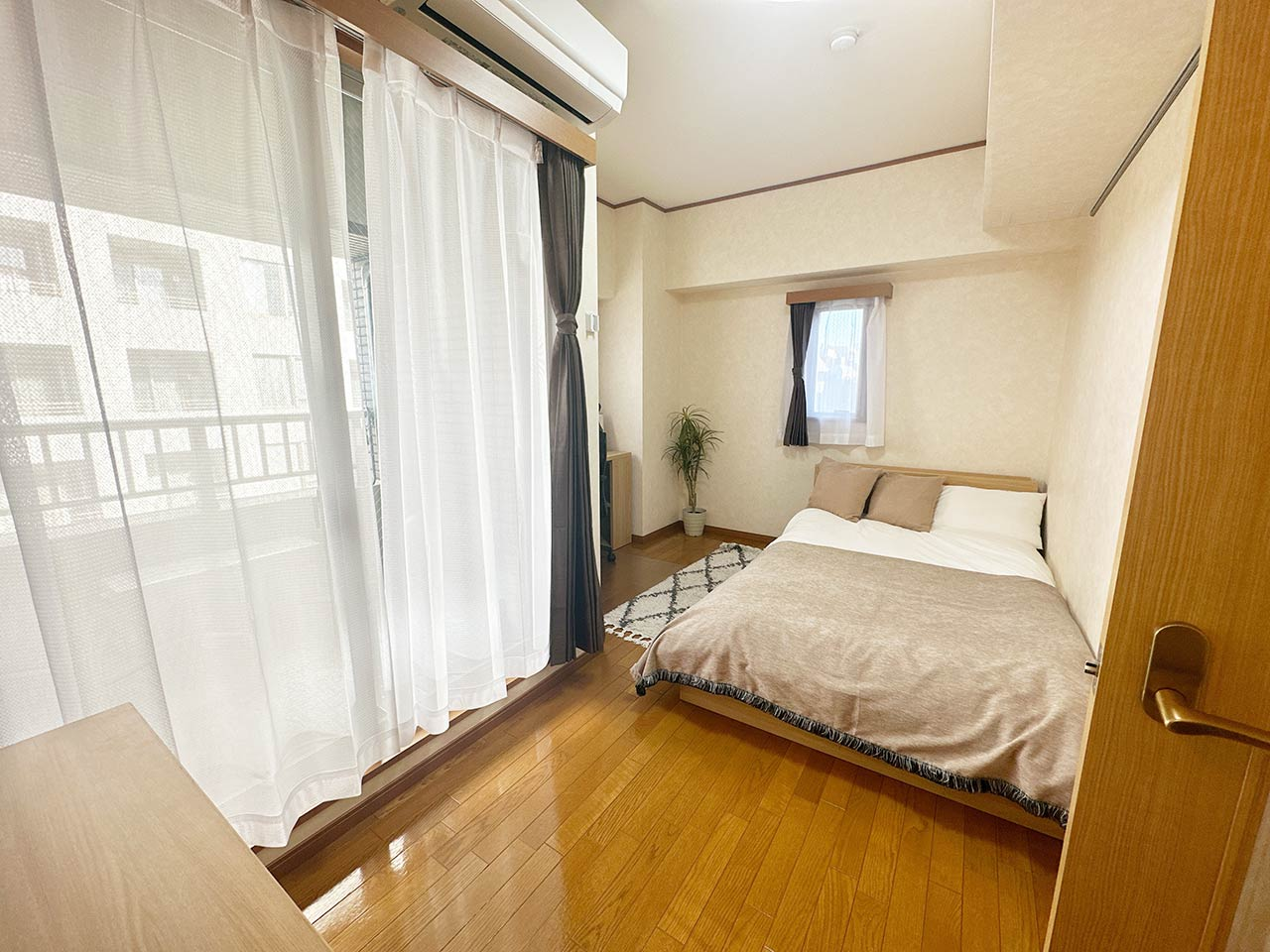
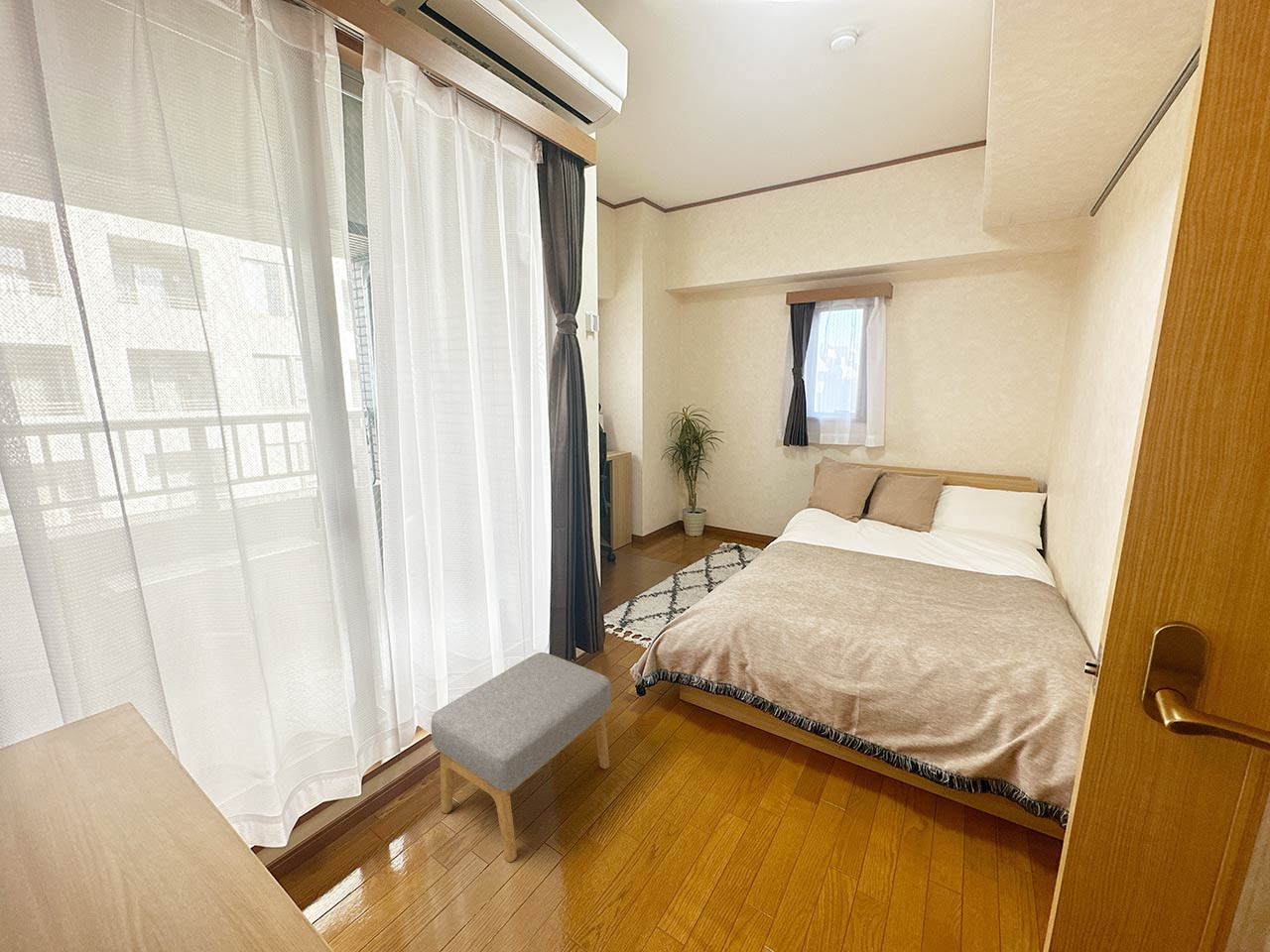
+ footstool [430,652,612,863]
